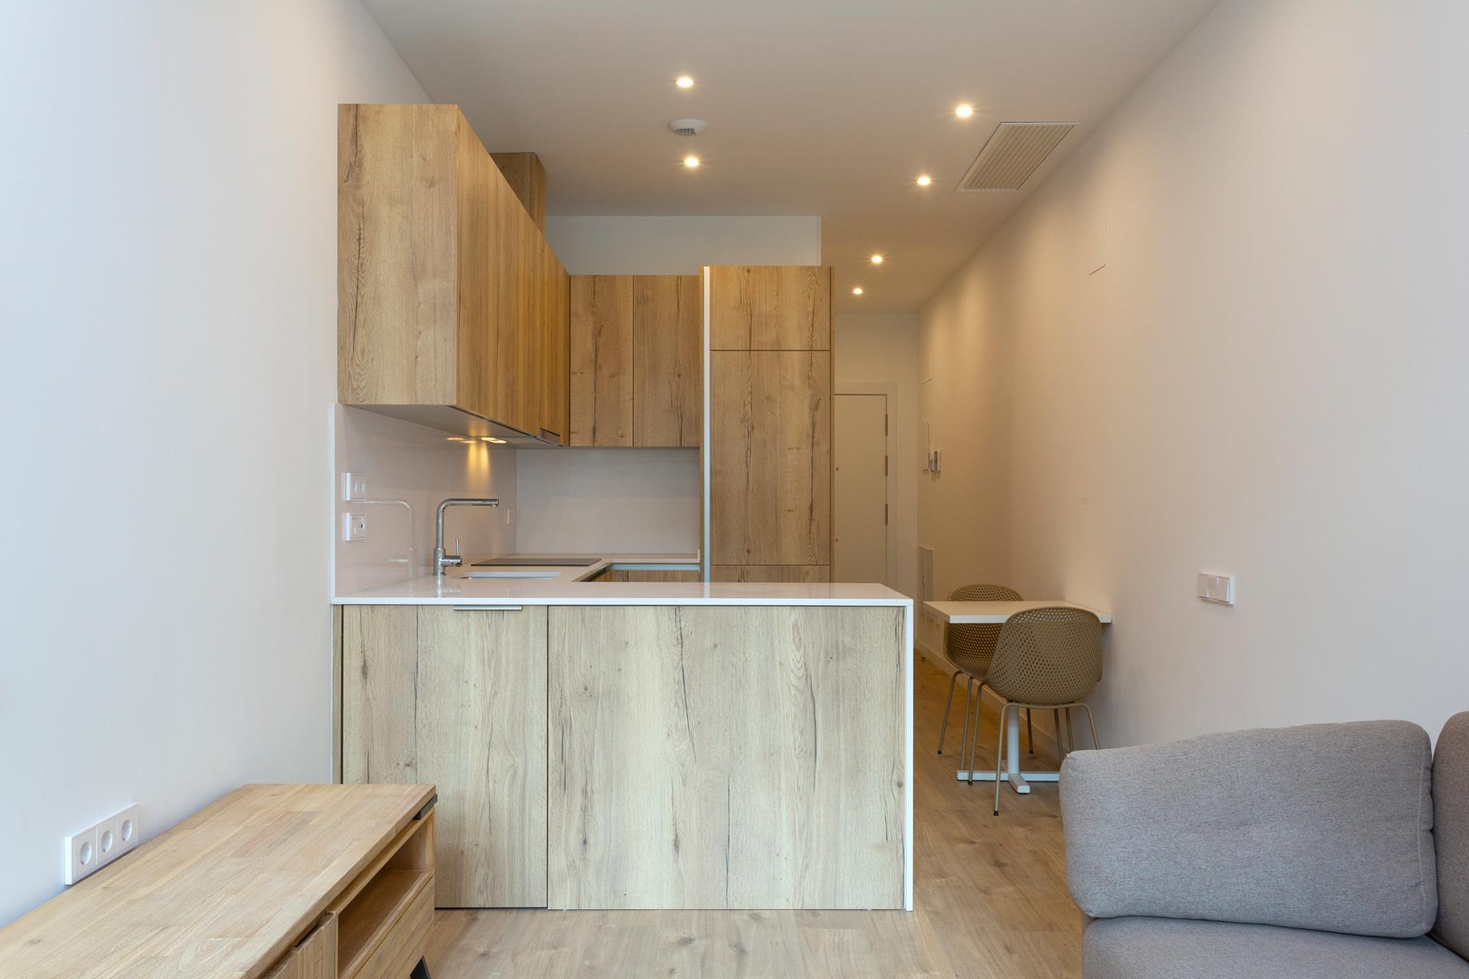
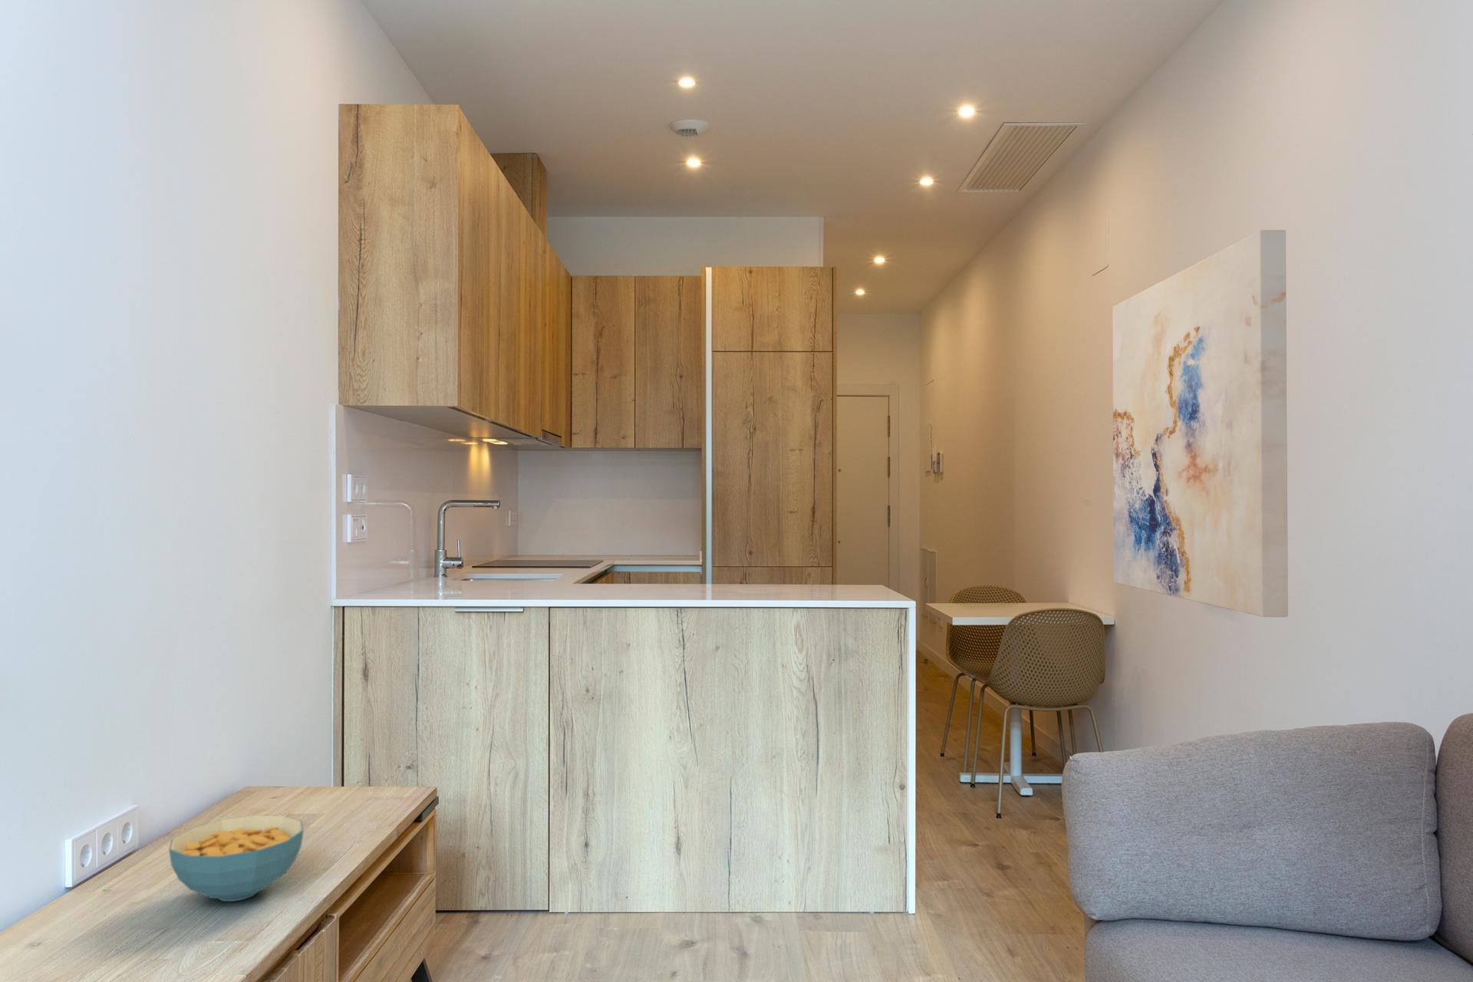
+ cereal bowl [168,814,305,902]
+ wall art [1111,229,1289,617]
